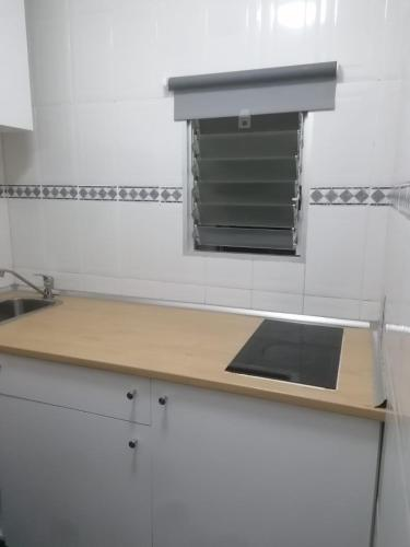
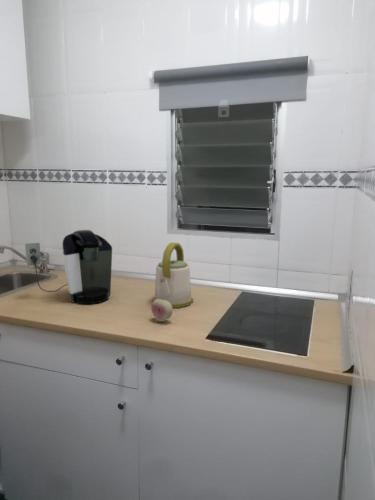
+ fruit [150,299,174,323]
+ coffee maker [24,229,113,305]
+ kettle [152,242,194,309]
